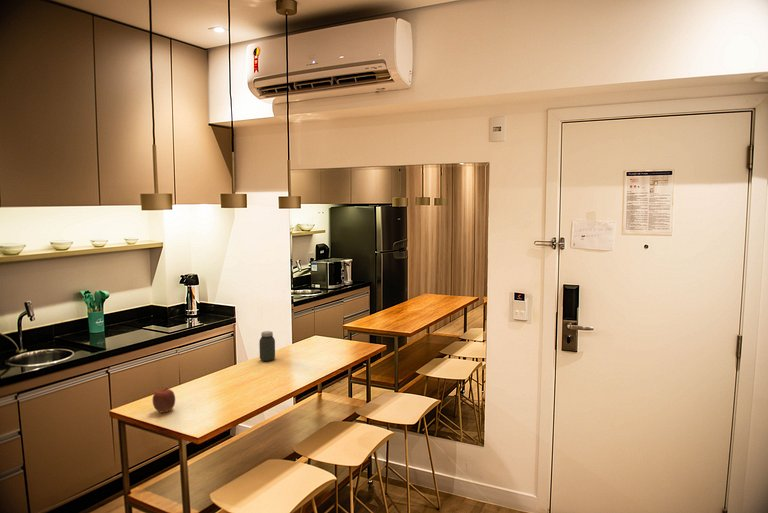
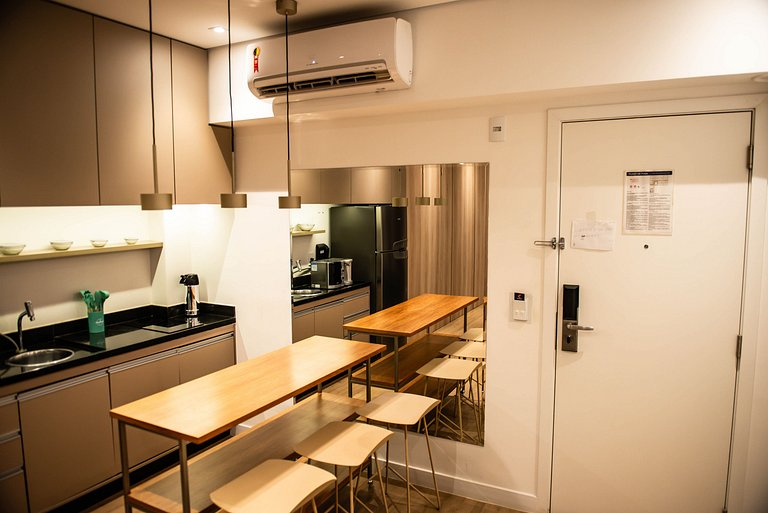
- jar [258,330,276,362]
- apple [152,387,176,414]
